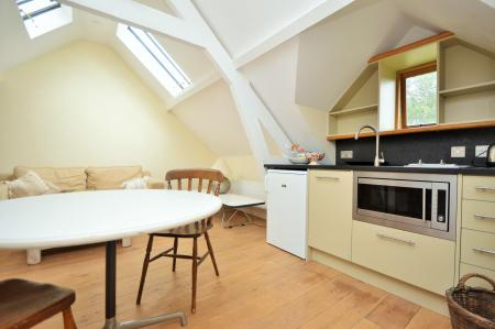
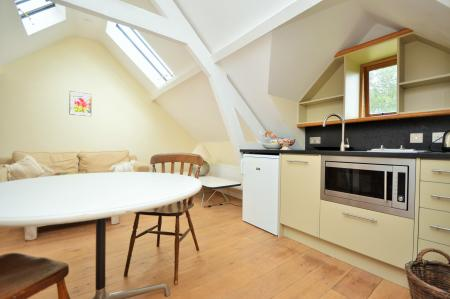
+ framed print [68,90,93,117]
